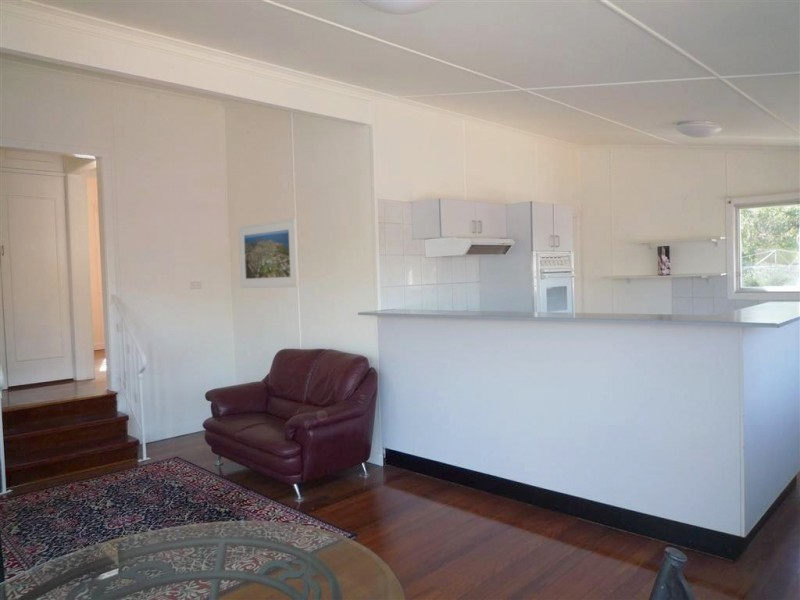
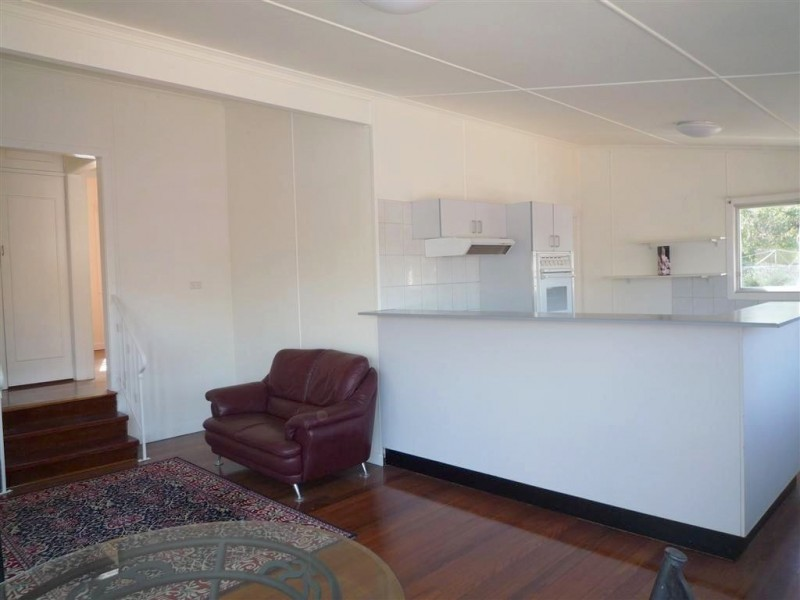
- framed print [237,217,300,289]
